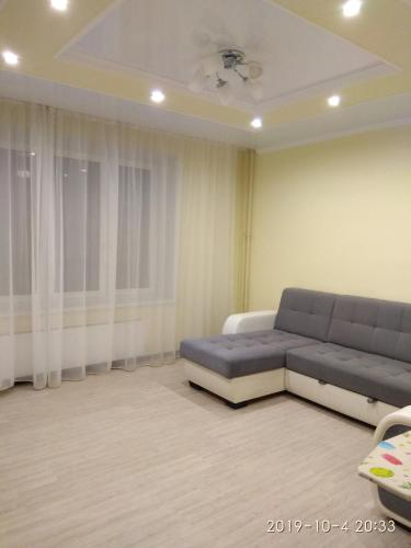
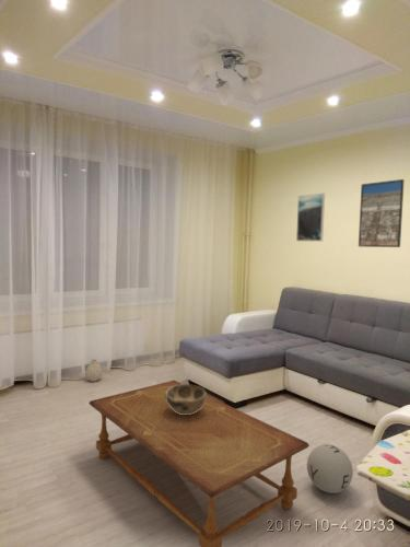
+ vase [84,359,104,383]
+ coffee table [87,380,311,547]
+ ball [306,443,354,494]
+ decorative bowl [166,383,208,415]
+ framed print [295,193,326,242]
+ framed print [358,178,406,248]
